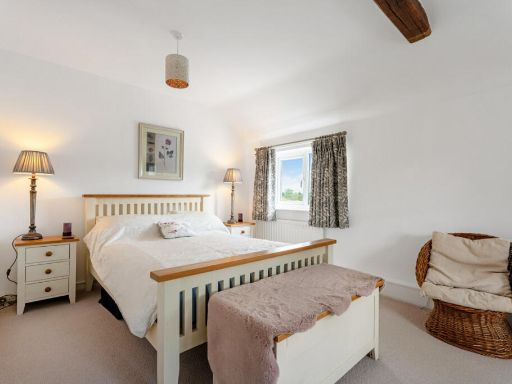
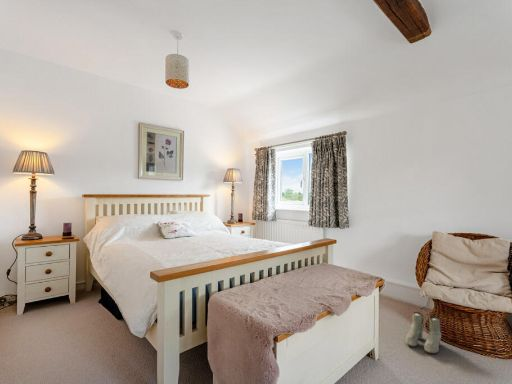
+ boots [405,311,442,354]
